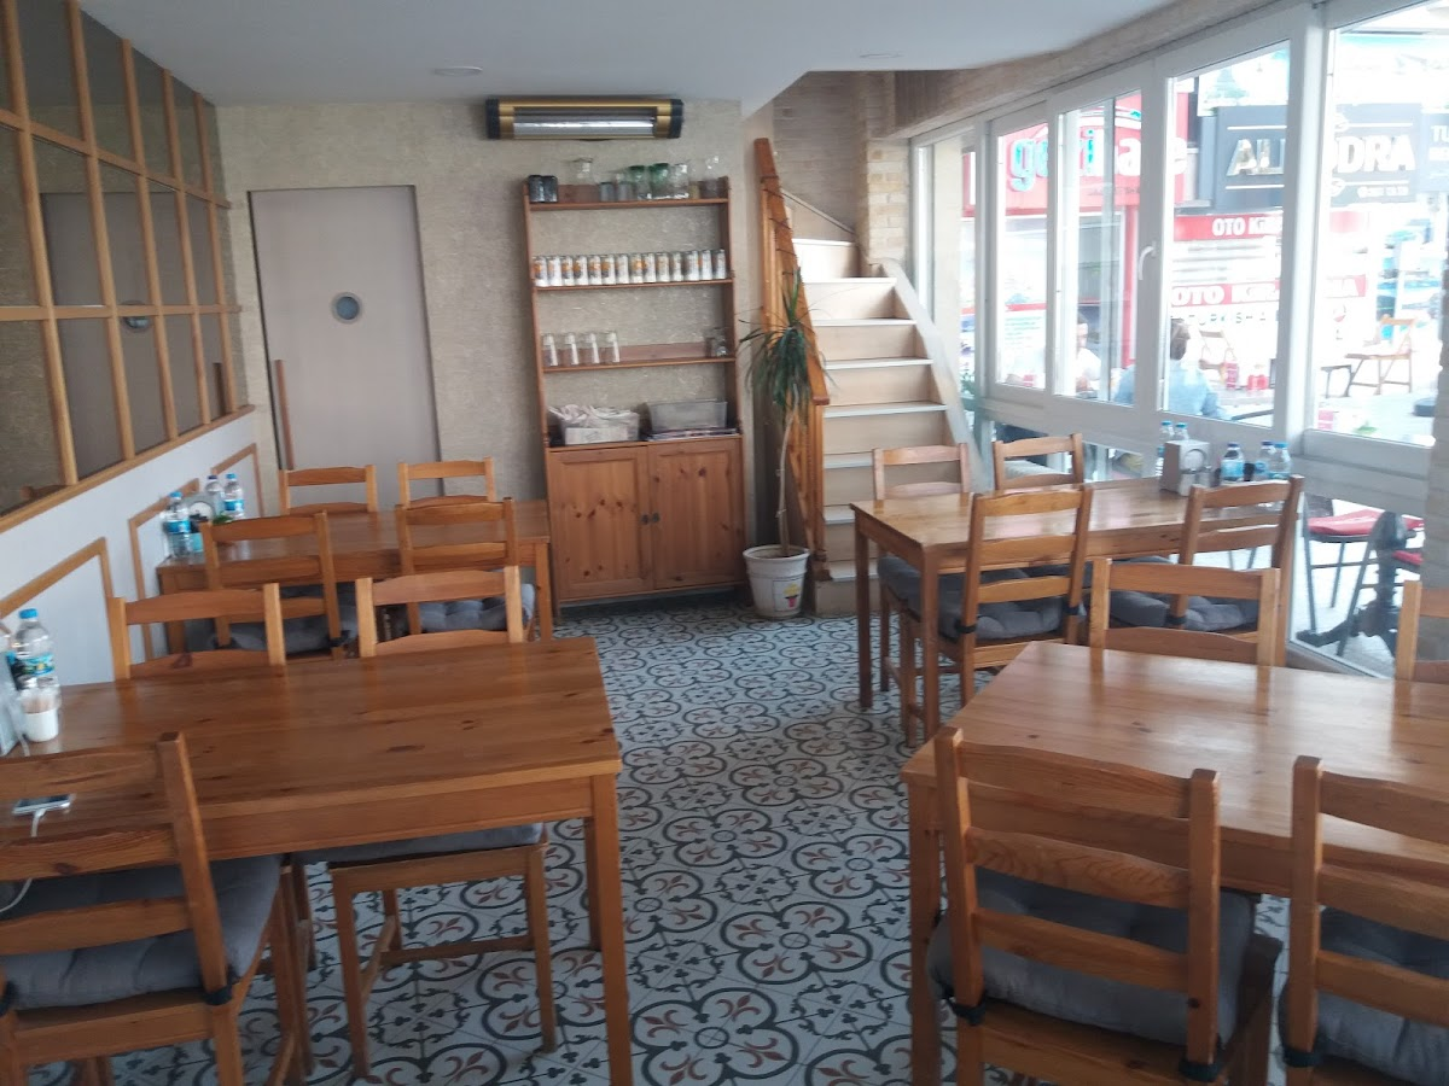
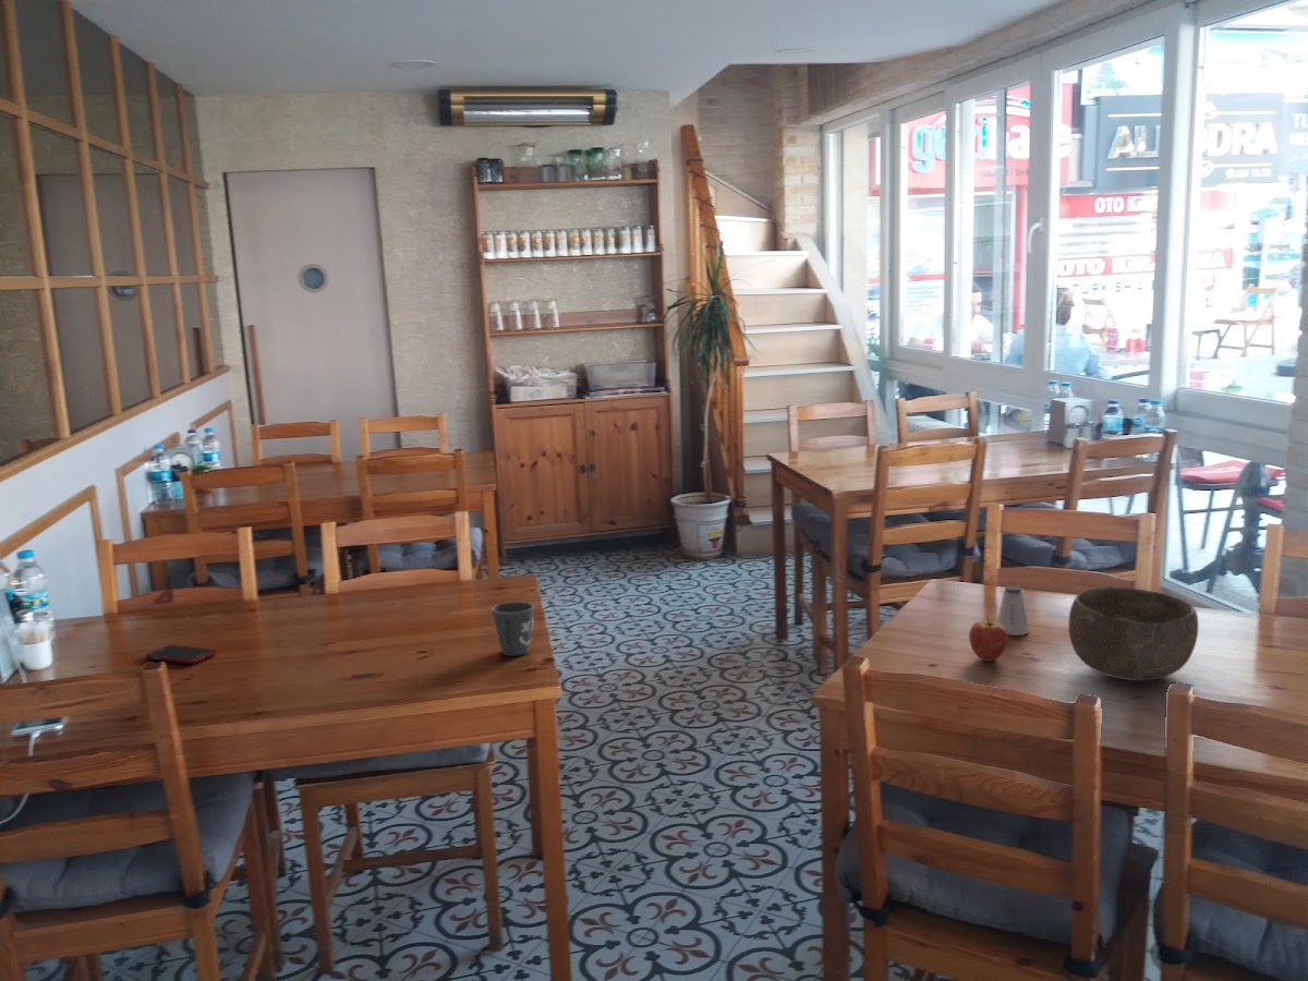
+ bowl [1067,586,1199,681]
+ cell phone [145,644,218,665]
+ saltshaker [996,585,1030,637]
+ mug [491,601,535,657]
+ fruit [968,615,1009,663]
